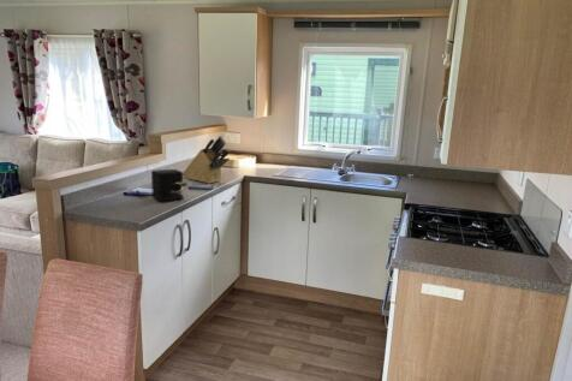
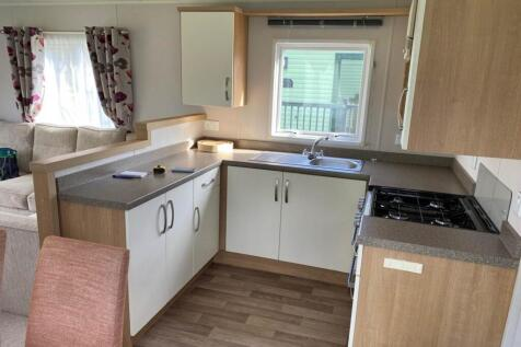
- coffee maker [136,168,189,203]
- knife block [183,135,231,185]
